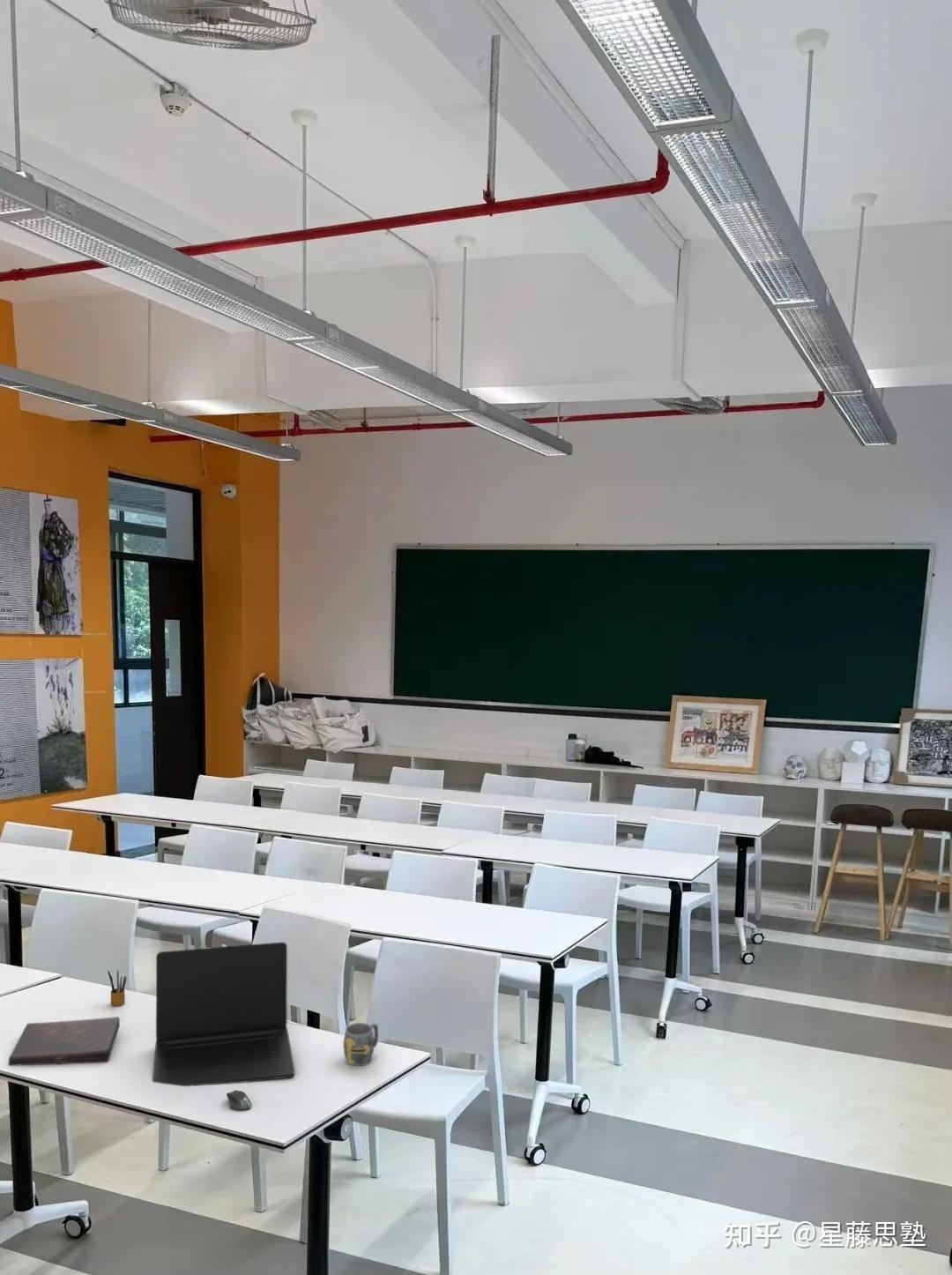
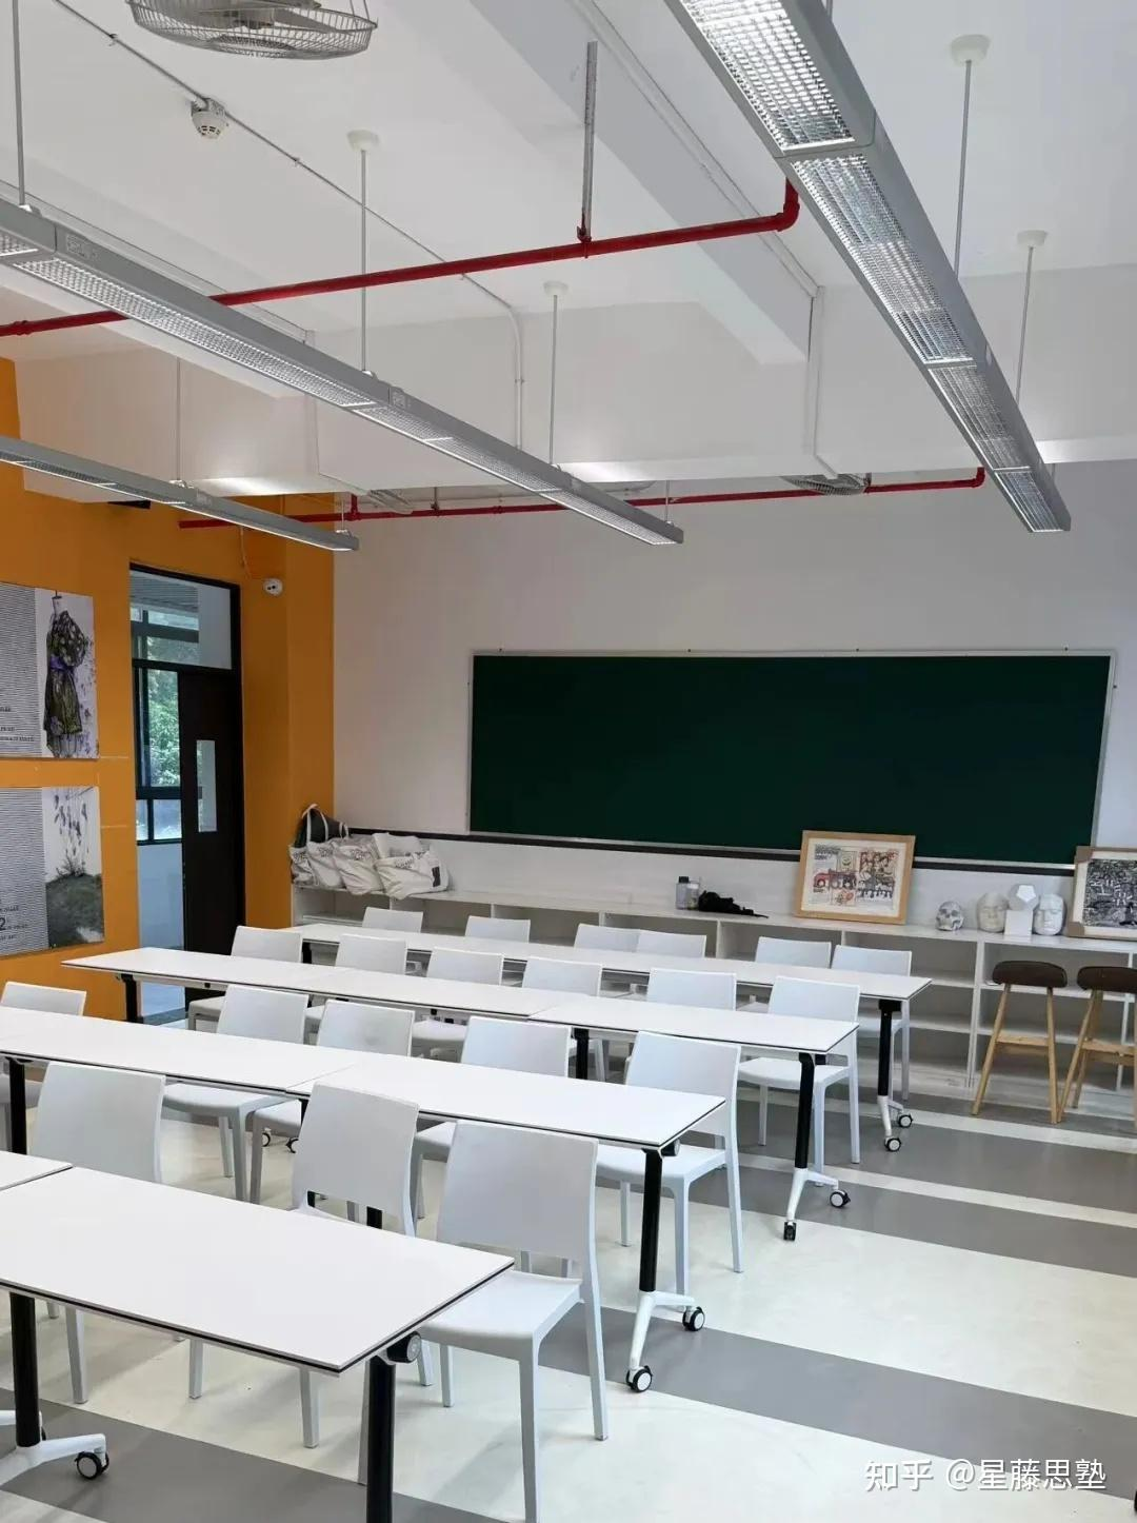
- book [7,1016,121,1067]
- pencil box [108,969,128,1007]
- laptop [152,942,295,1087]
- mug [342,1022,379,1067]
- computer mouse [226,1089,252,1111]
